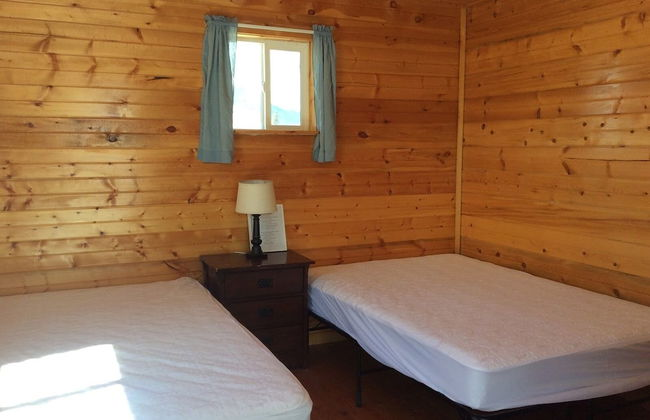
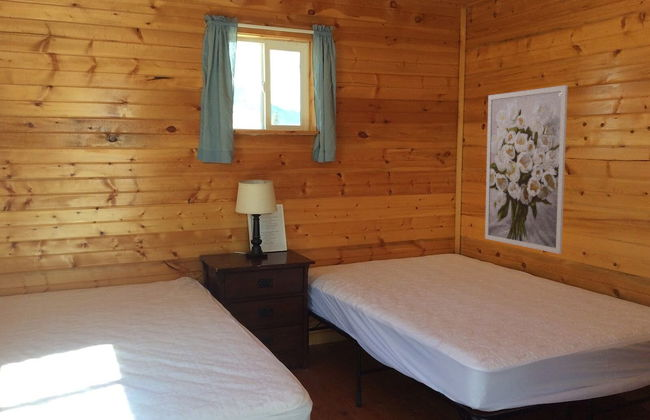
+ wall art [484,84,569,255]
